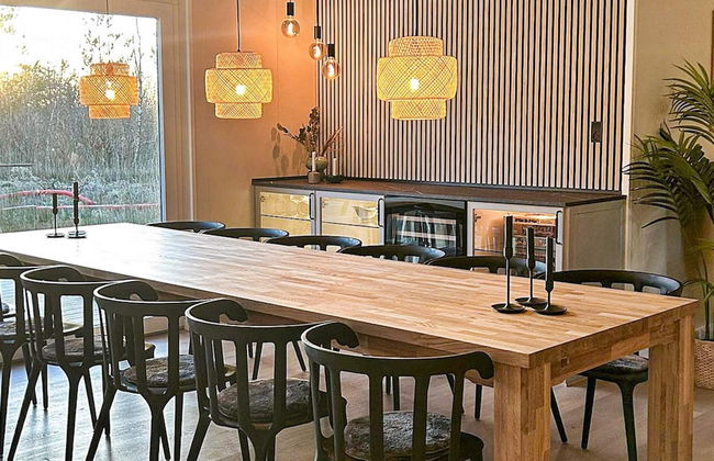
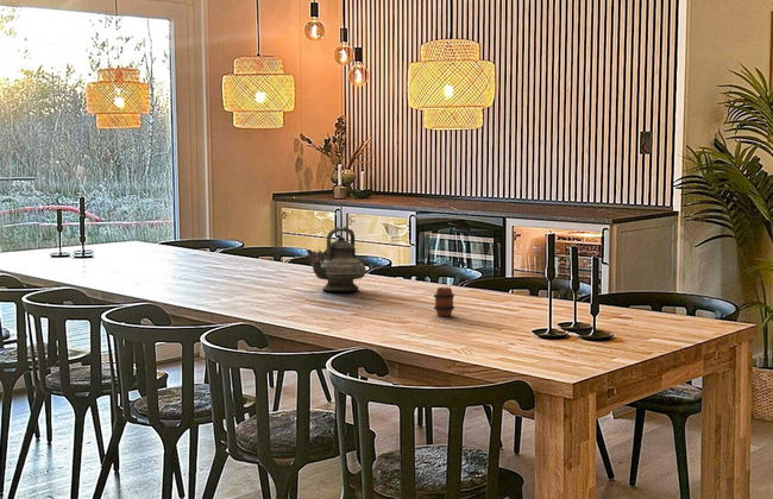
+ teapot [304,226,367,293]
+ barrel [433,286,455,317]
